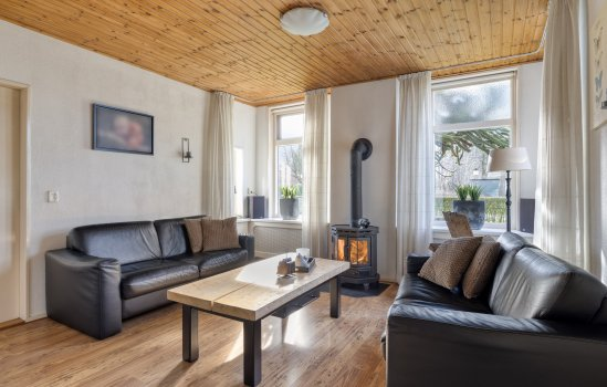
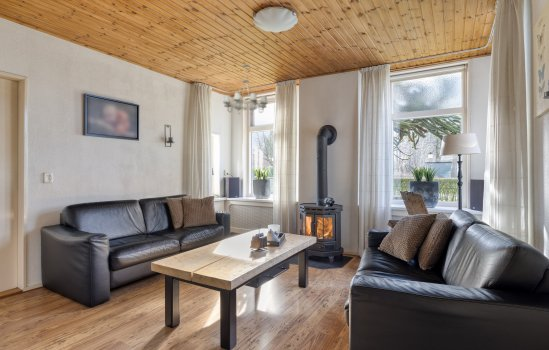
+ chandelier [222,63,269,115]
